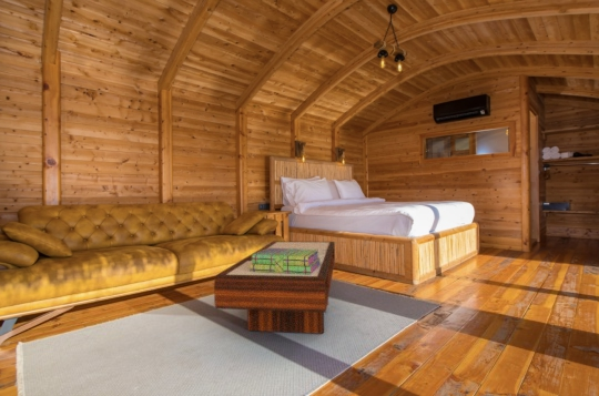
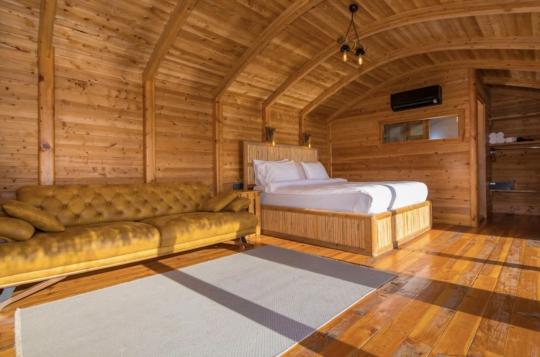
- coffee table [213,241,336,335]
- stack of books [250,248,321,274]
